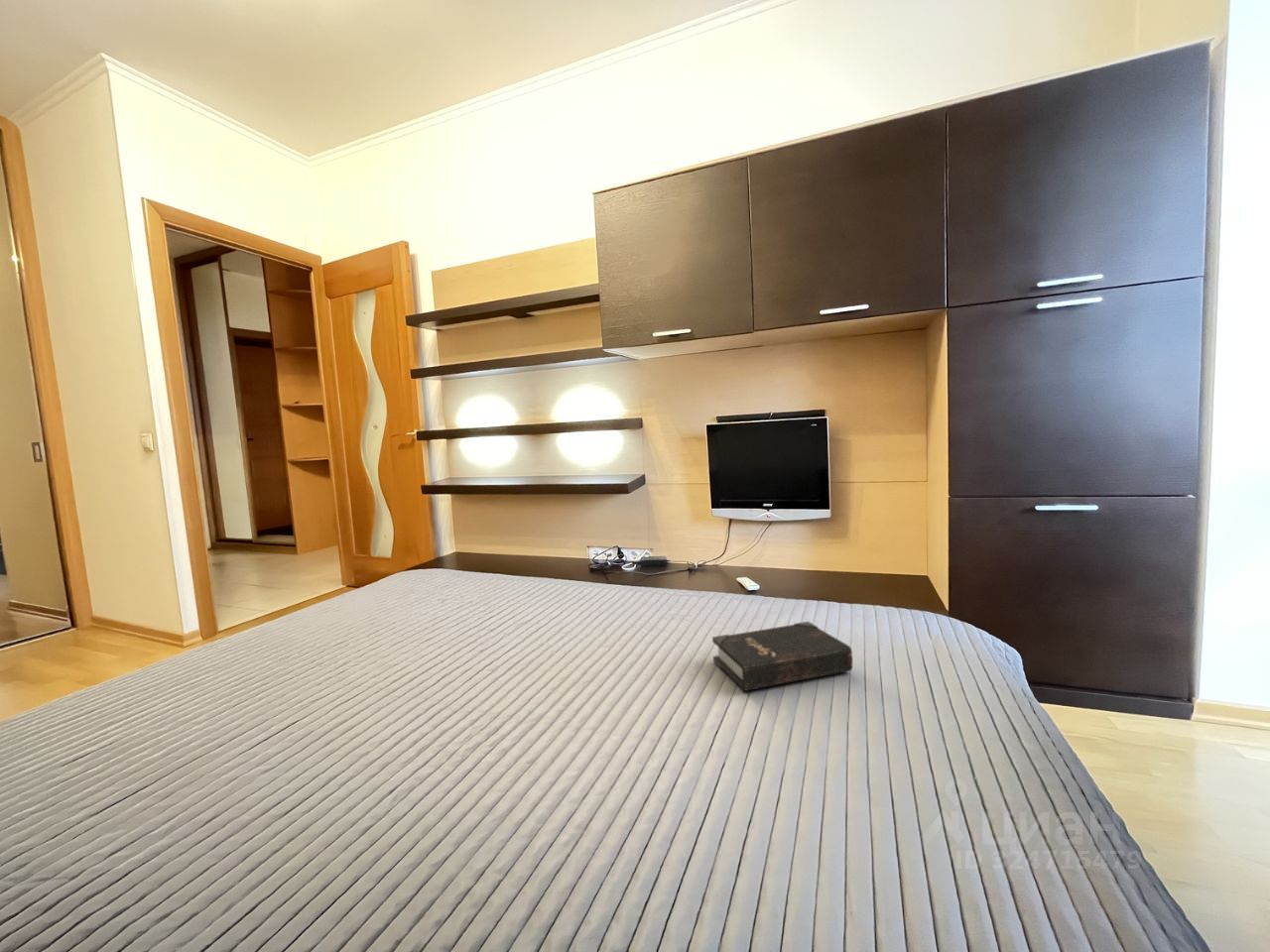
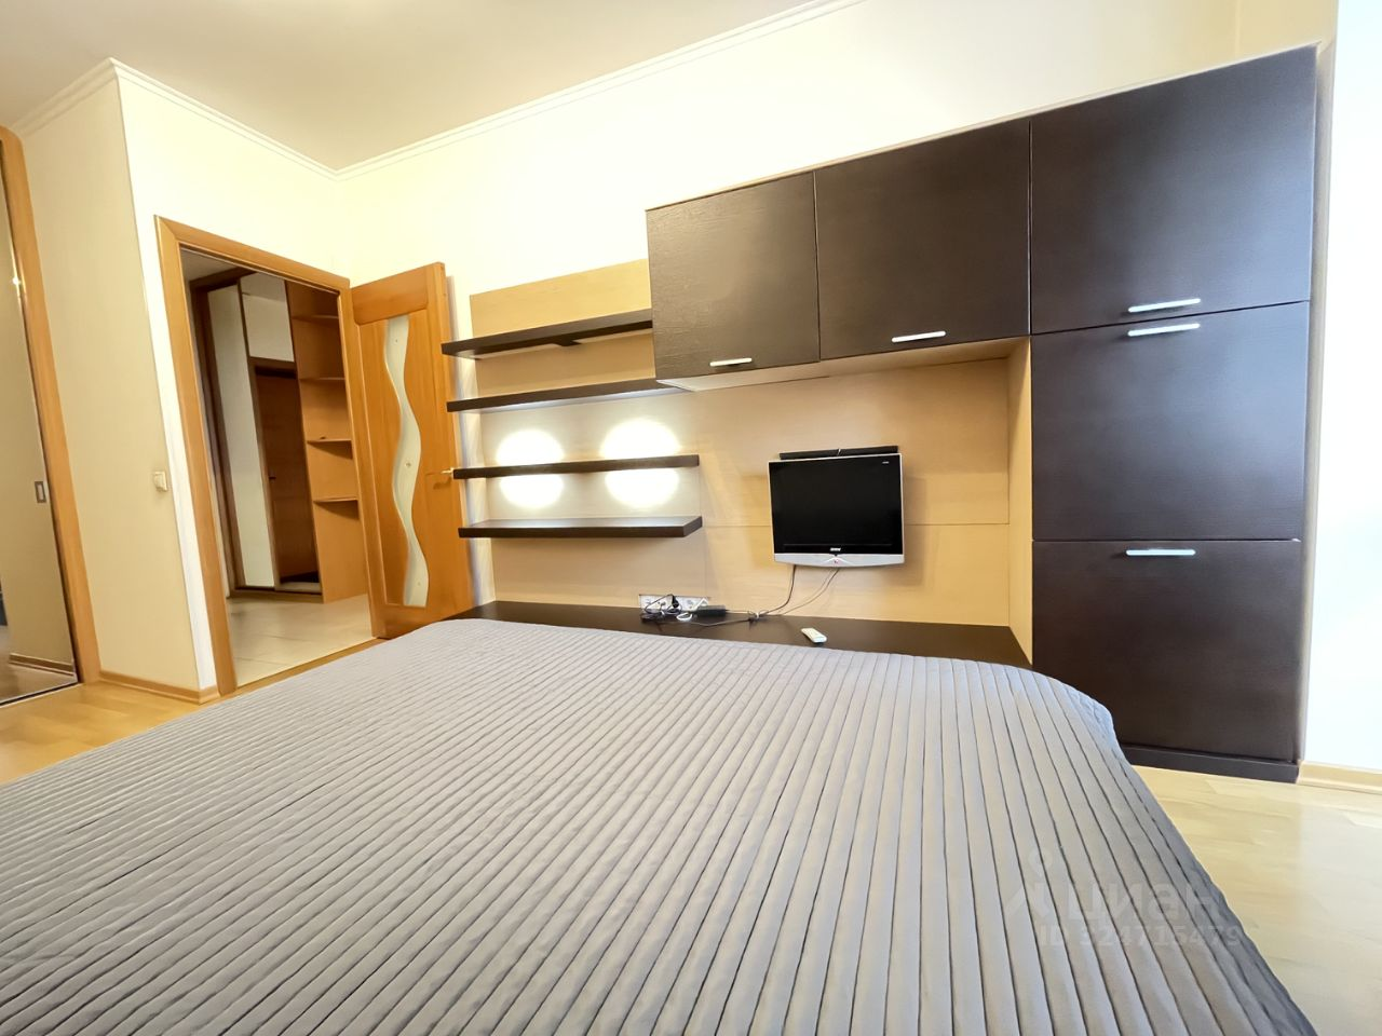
- hardback book [711,621,853,692]
